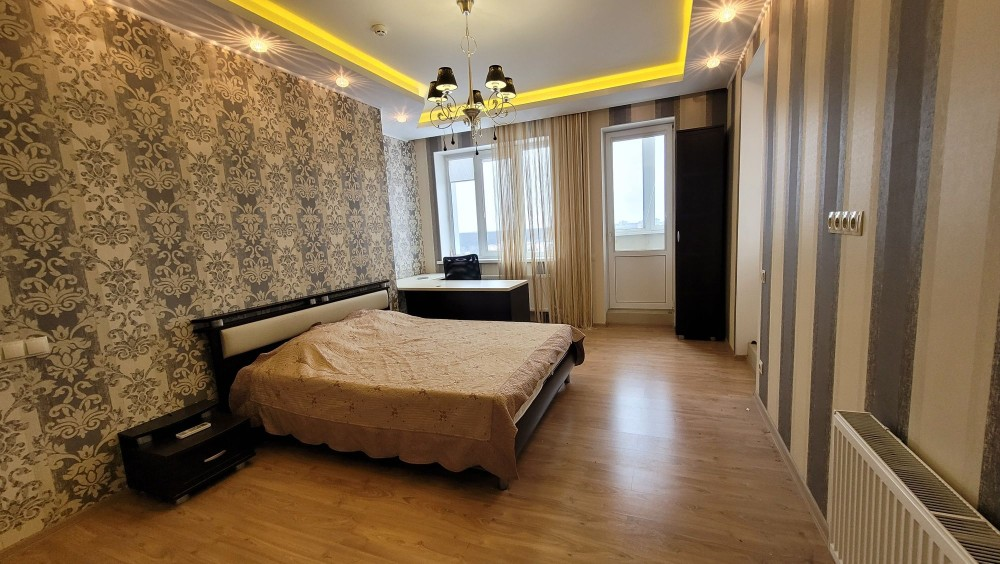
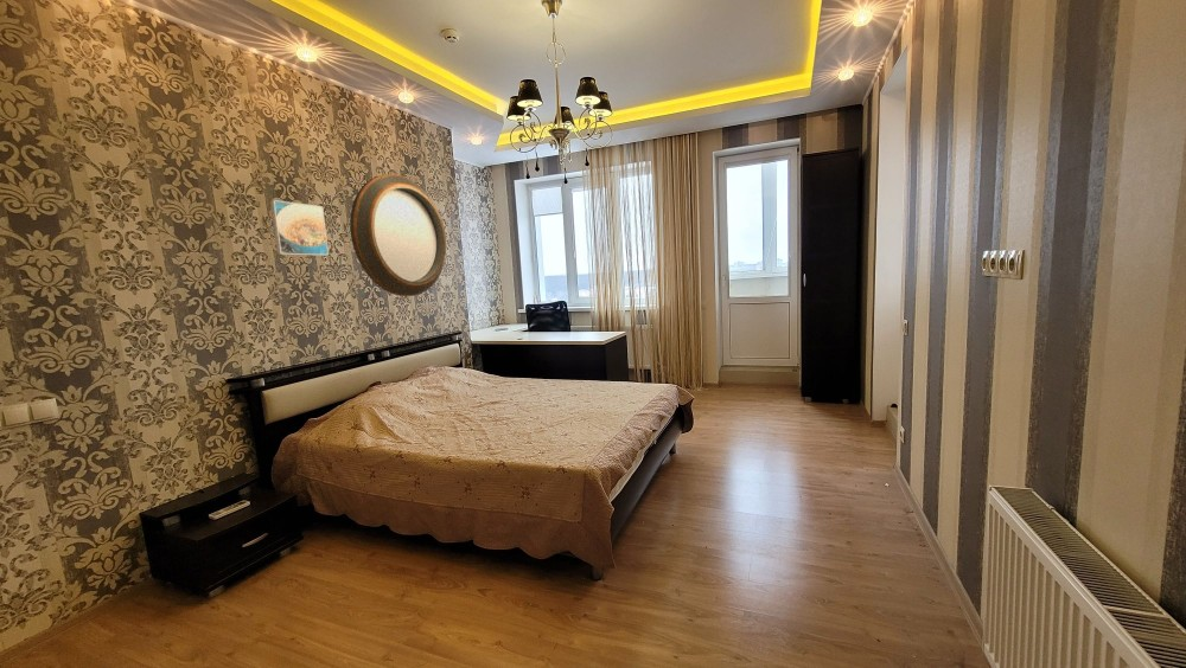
+ home mirror [349,173,447,297]
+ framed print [269,199,330,257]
